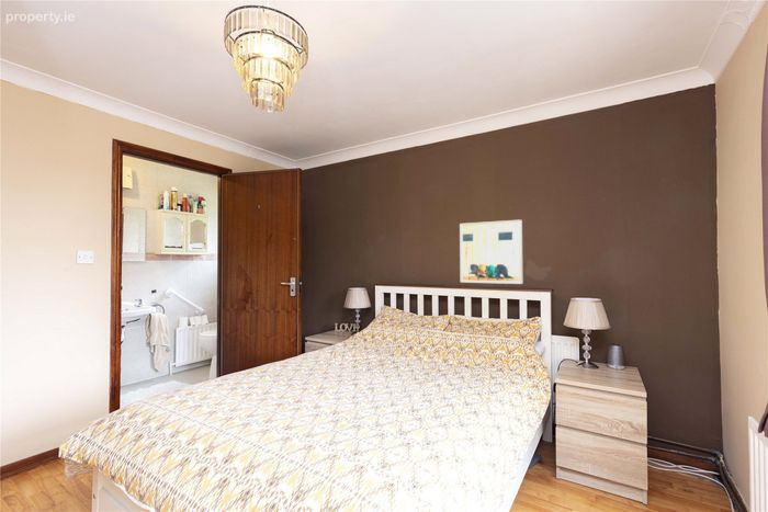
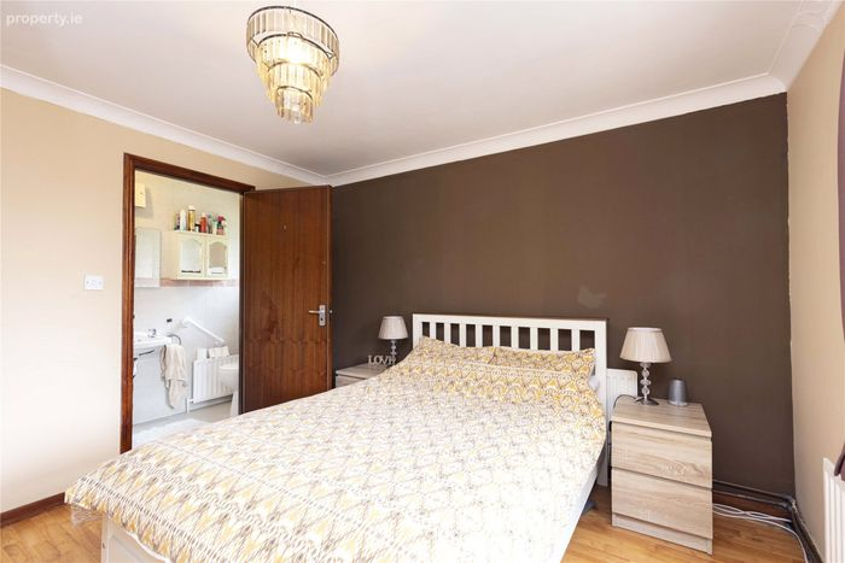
- wall art [459,218,524,285]
